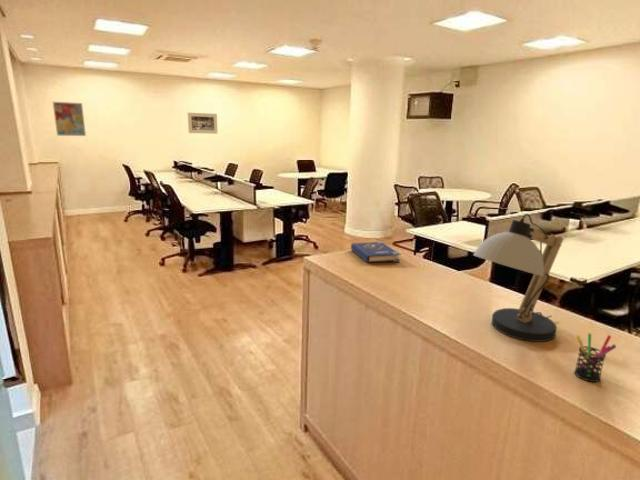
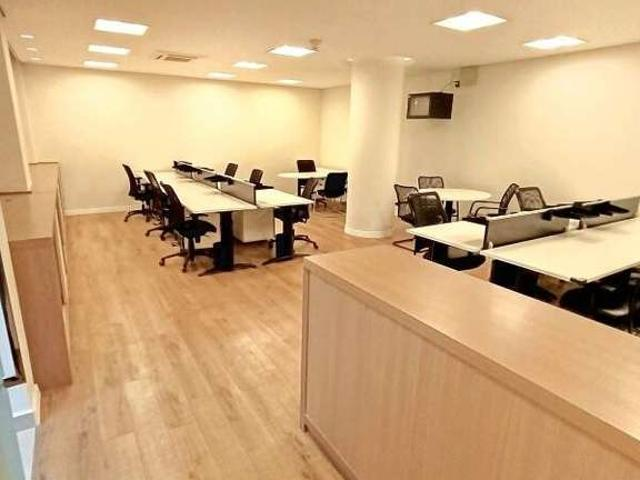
- book [350,241,402,264]
- wall art [52,101,87,137]
- pen holder [573,332,617,383]
- desk lamp [473,213,564,343]
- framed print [187,112,218,135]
